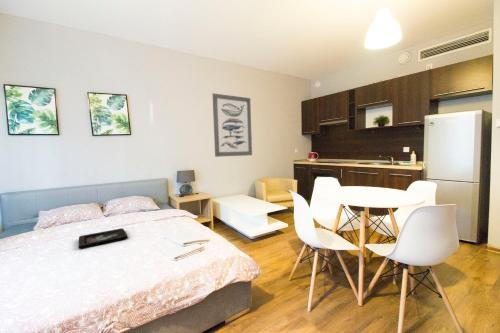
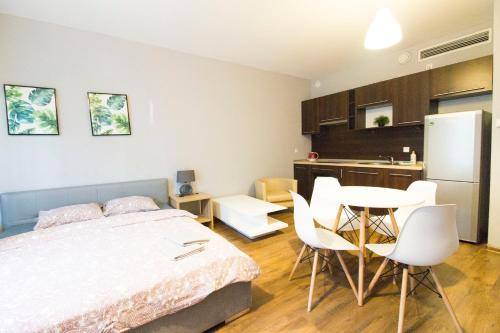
- wall art [212,92,253,158]
- decorative tray [77,227,129,250]
